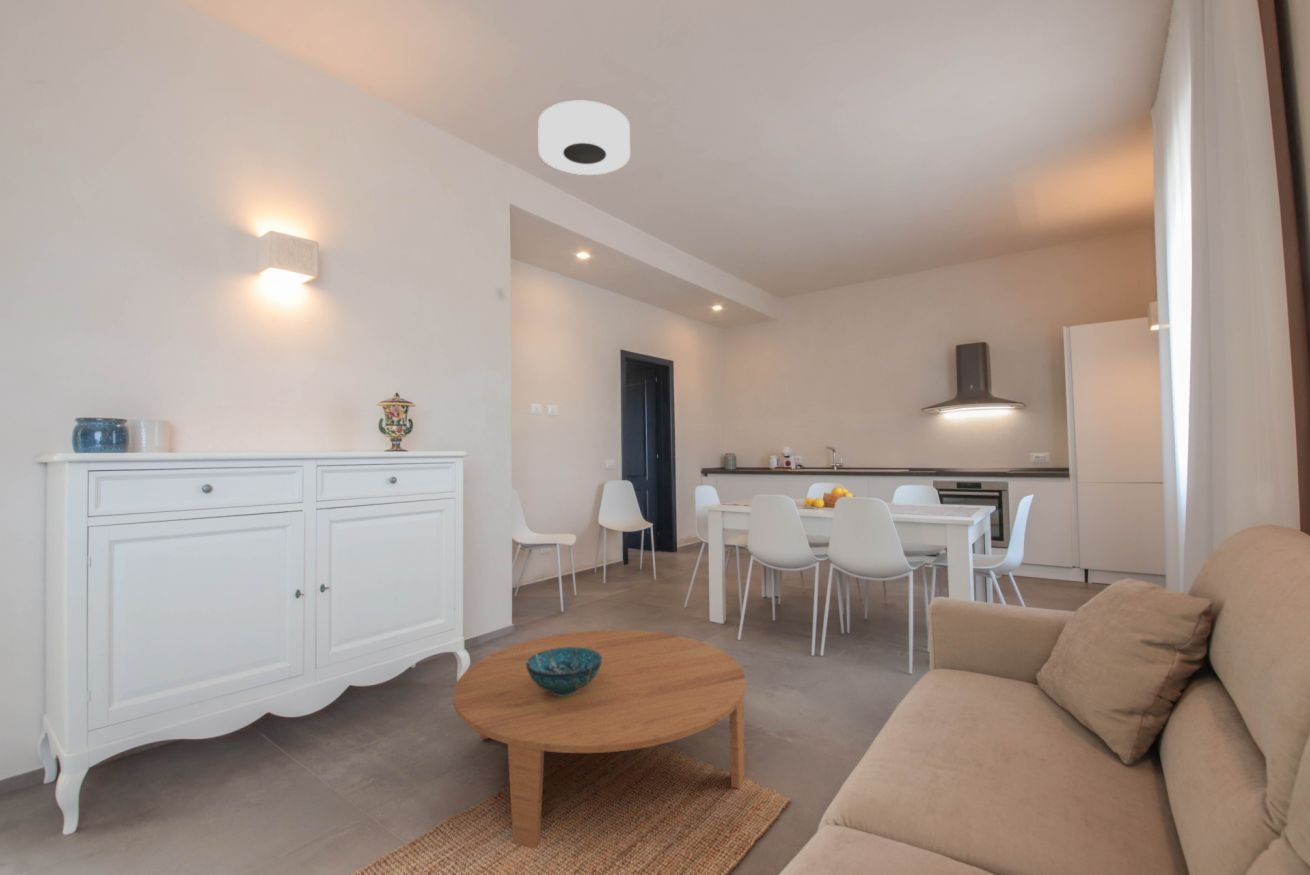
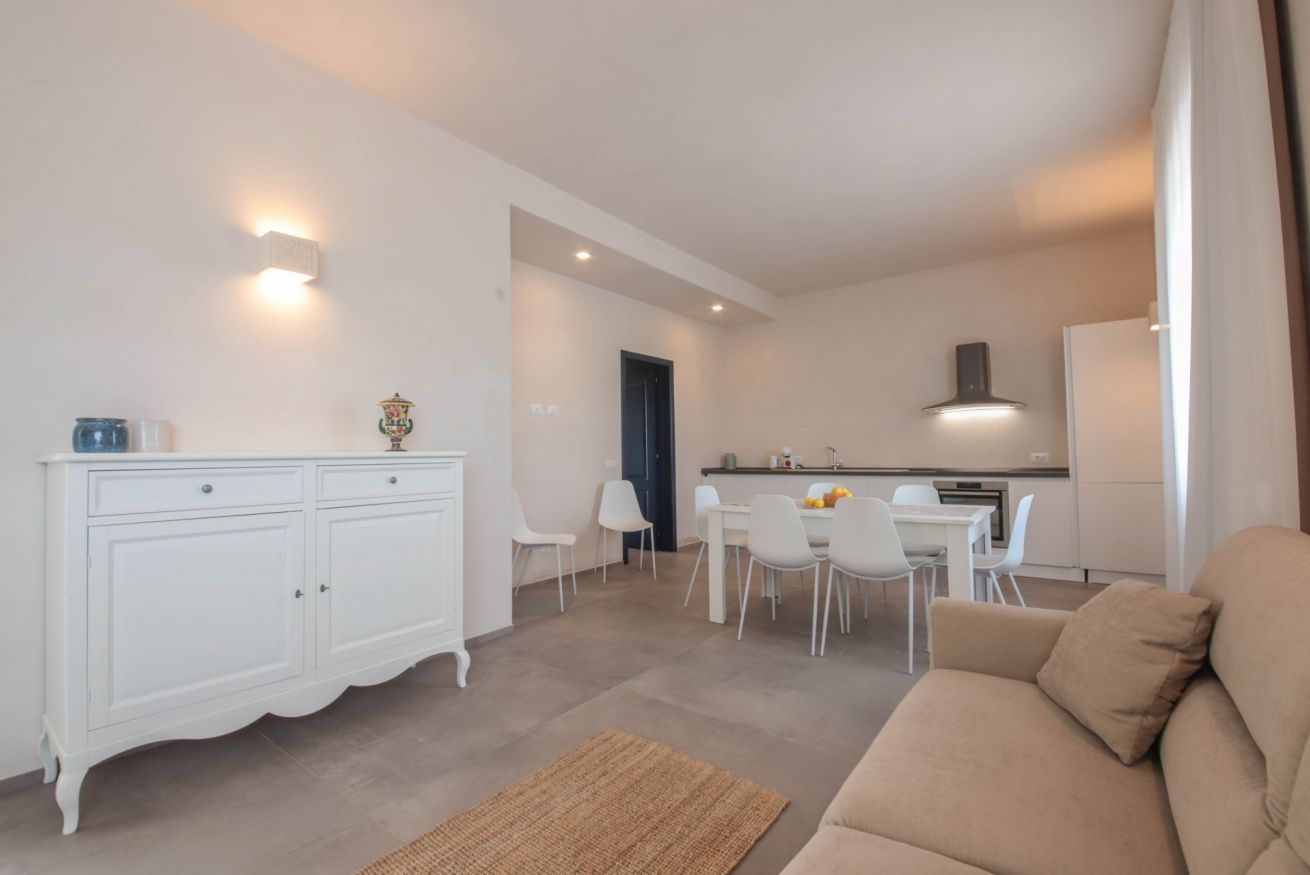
- decorative bowl [526,647,602,696]
- coffee table [452,629,747,850]
- ceiling light [537,99,631,176]
